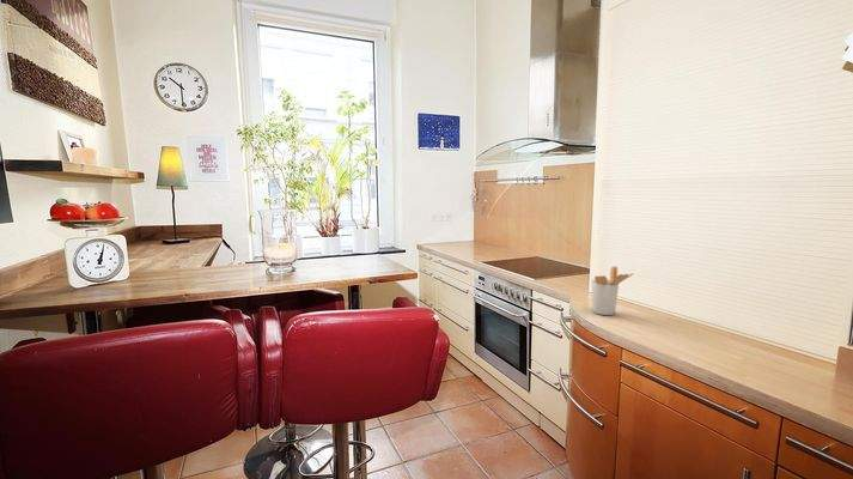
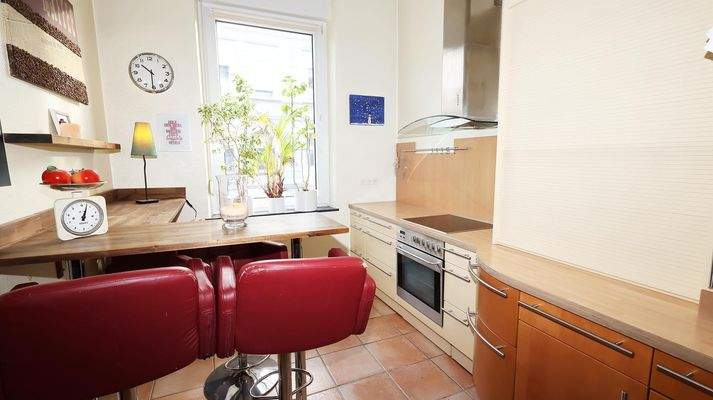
- utensil holder [591,265,634,316]
